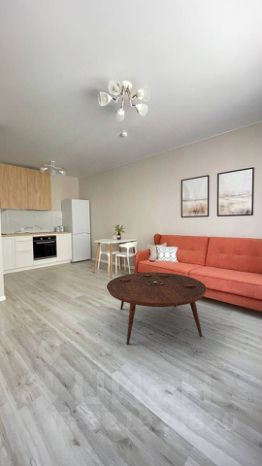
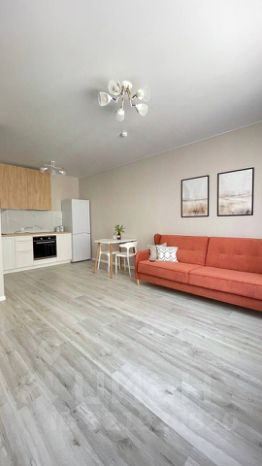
- coffee table [106,271,208,345]
